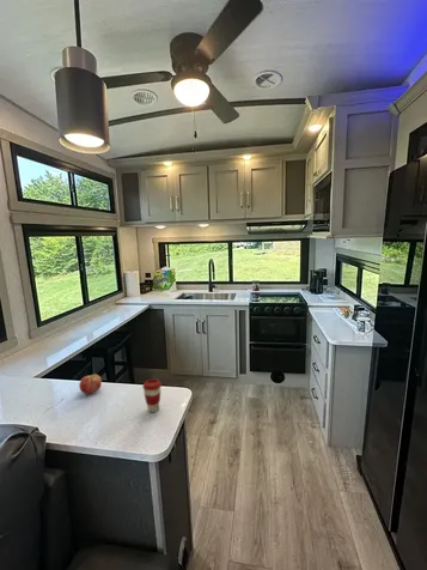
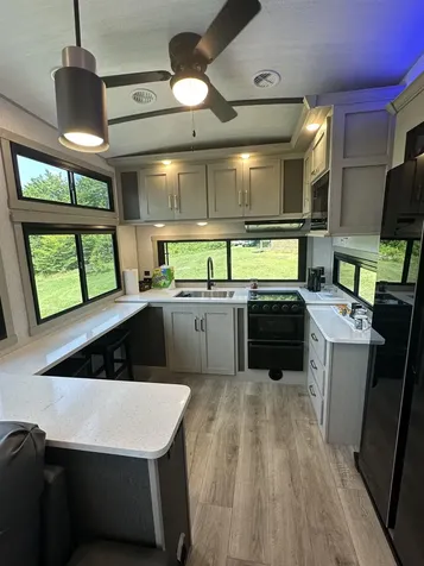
- coffee cup [141,378,163,413]
- fruit [78,374,103,395]
